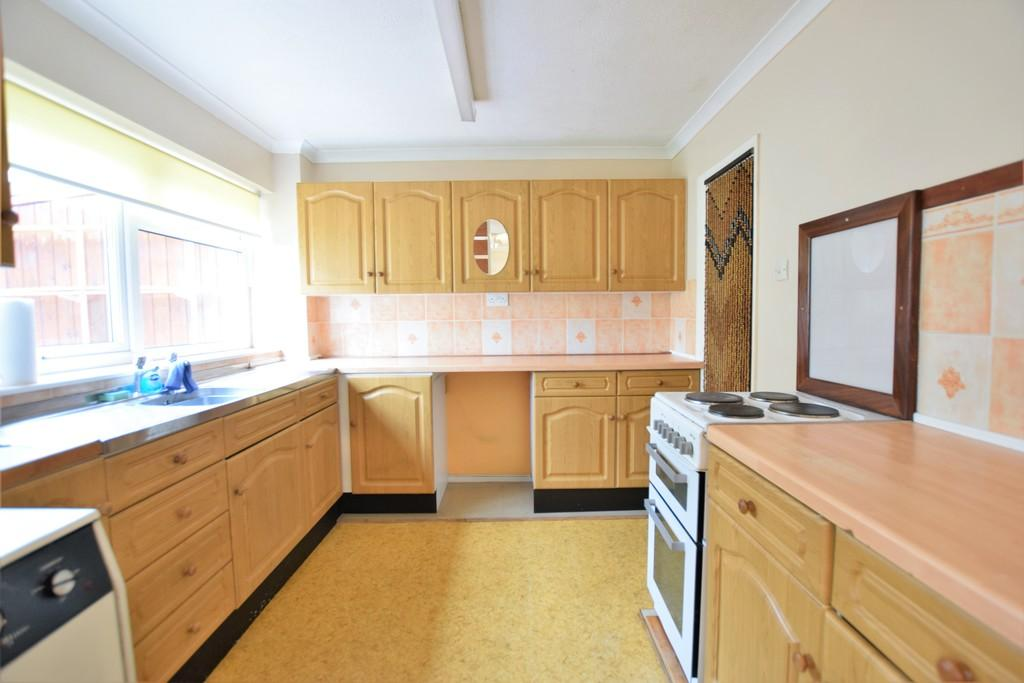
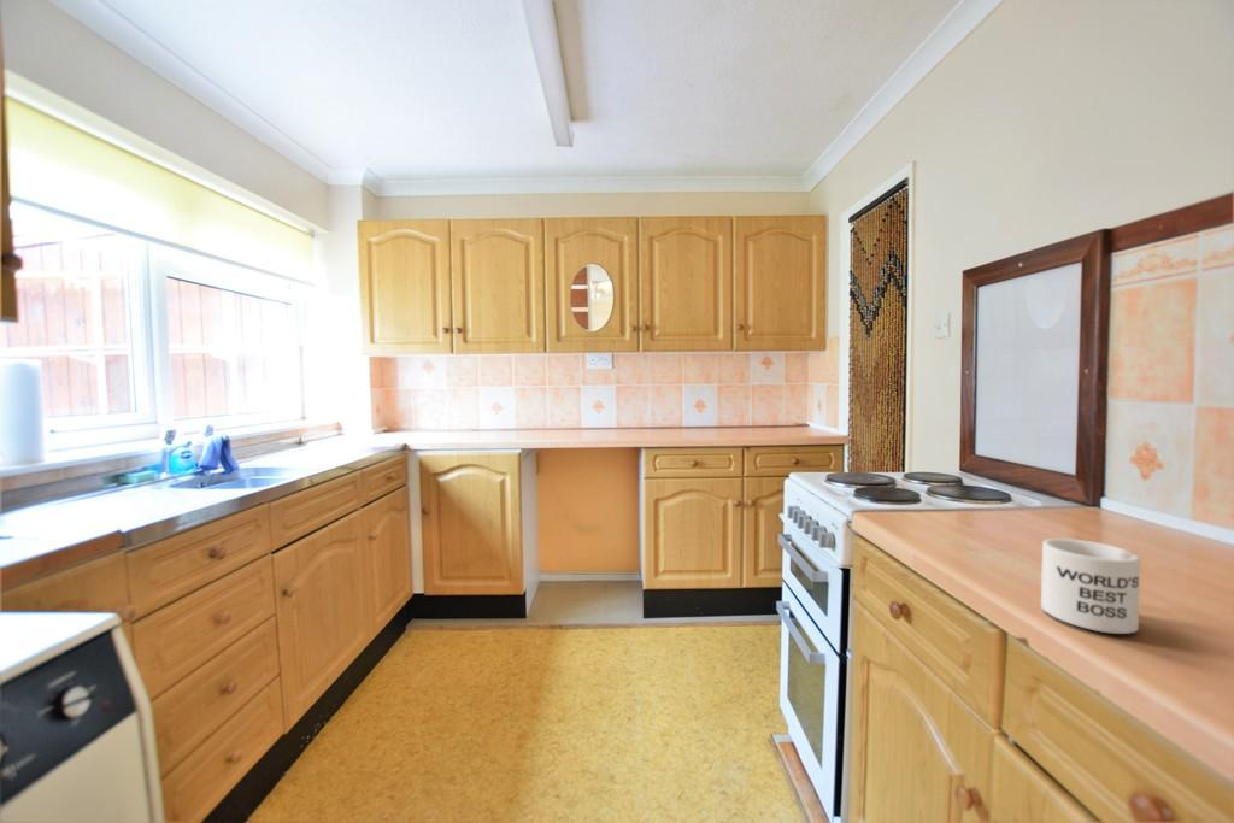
+ mug [1040,537,1141,635]
